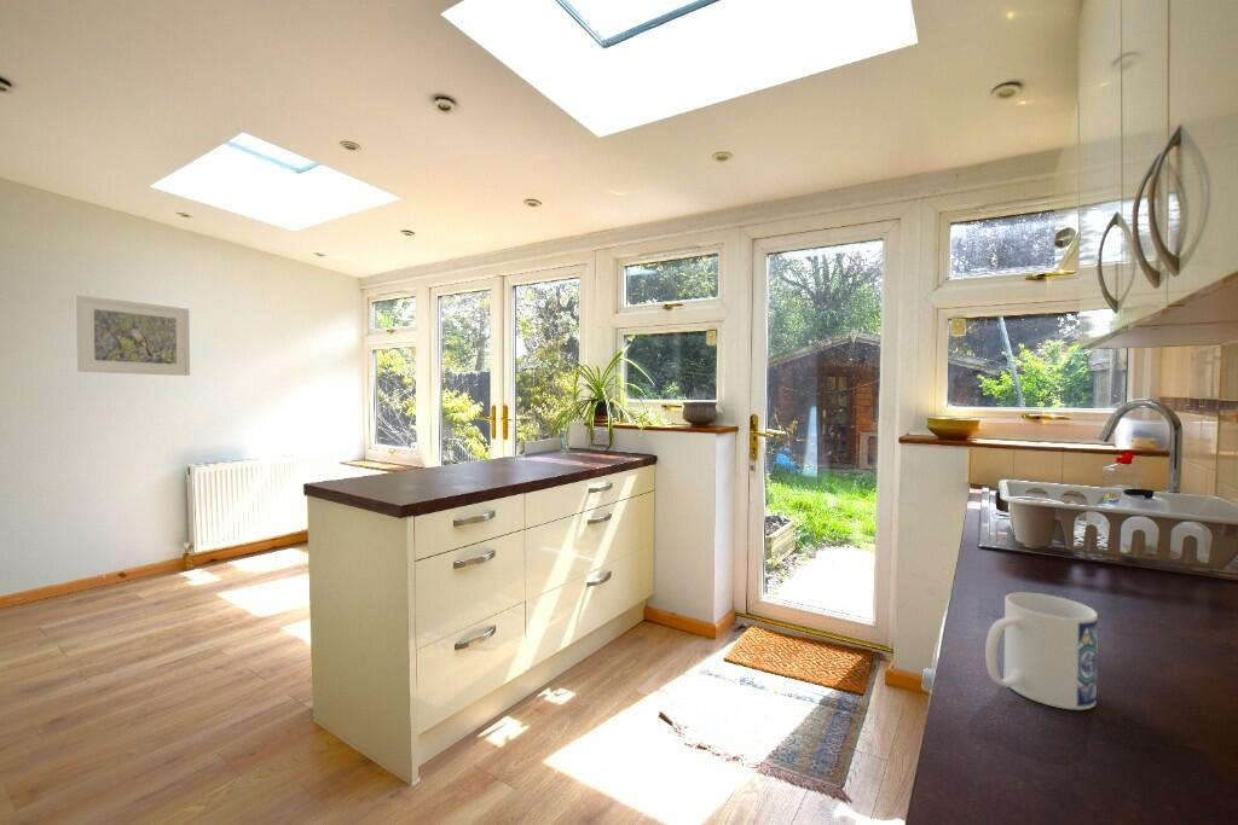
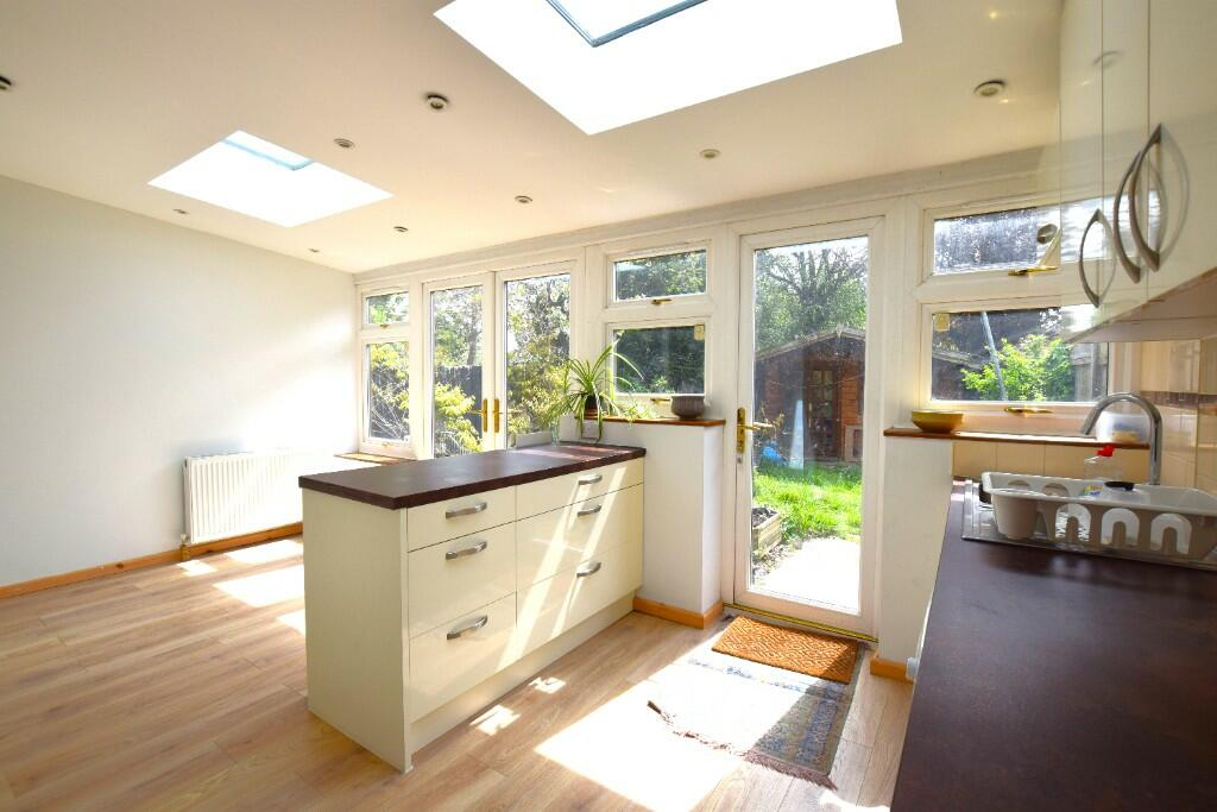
- mug [984,592,1099,711]
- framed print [75,294,191,377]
